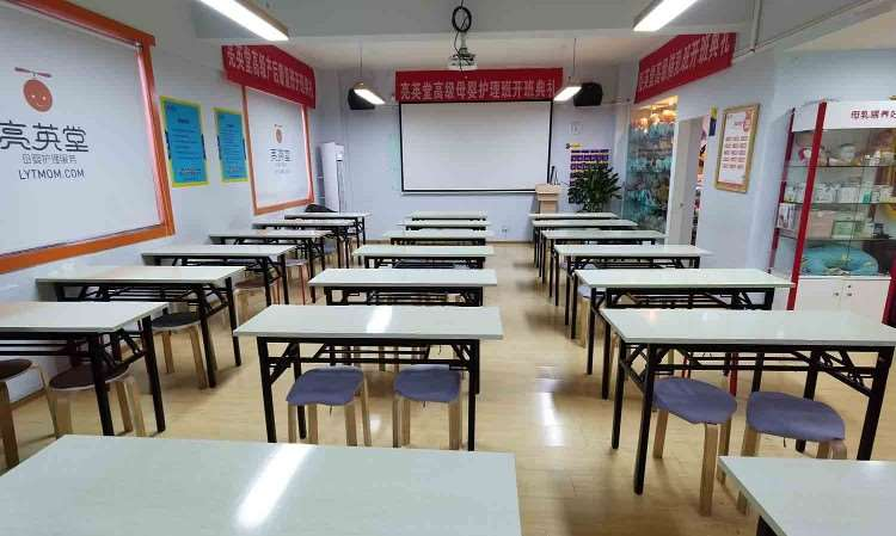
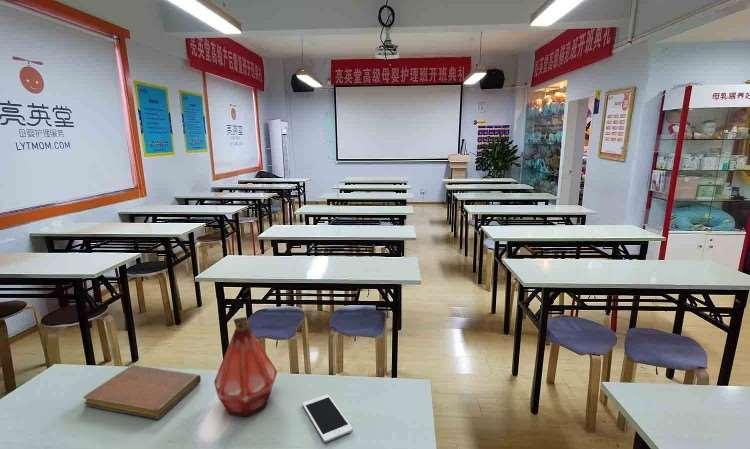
+ cell phone [302,394,354,443]
+ notebook [82,364,202,420]
+ bottle [213,316,278,418]
